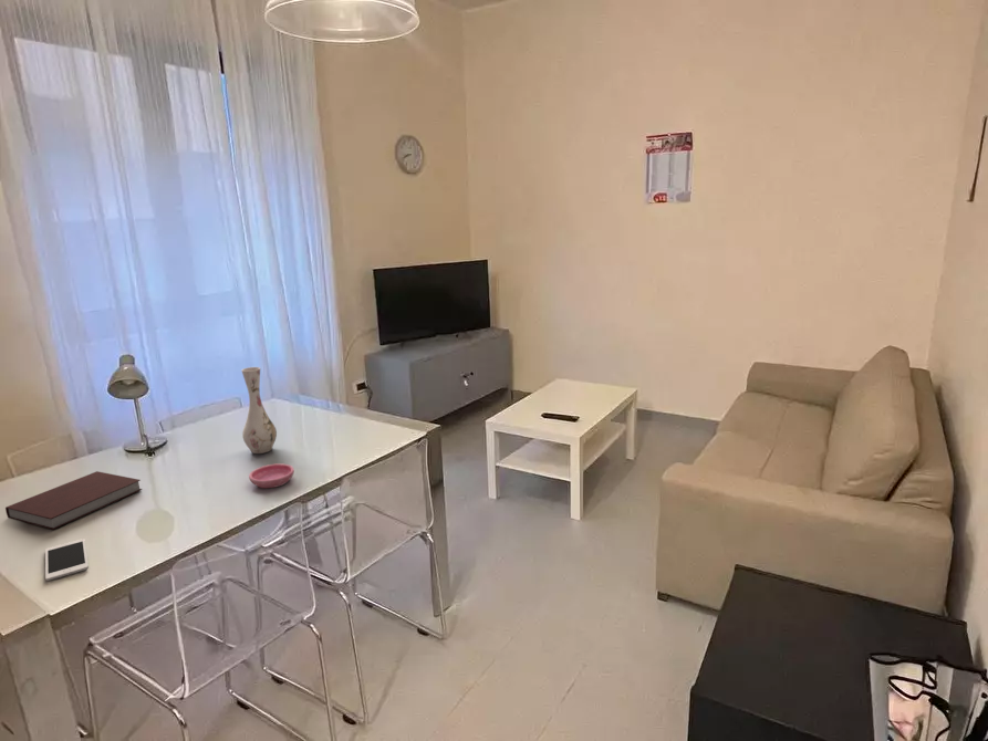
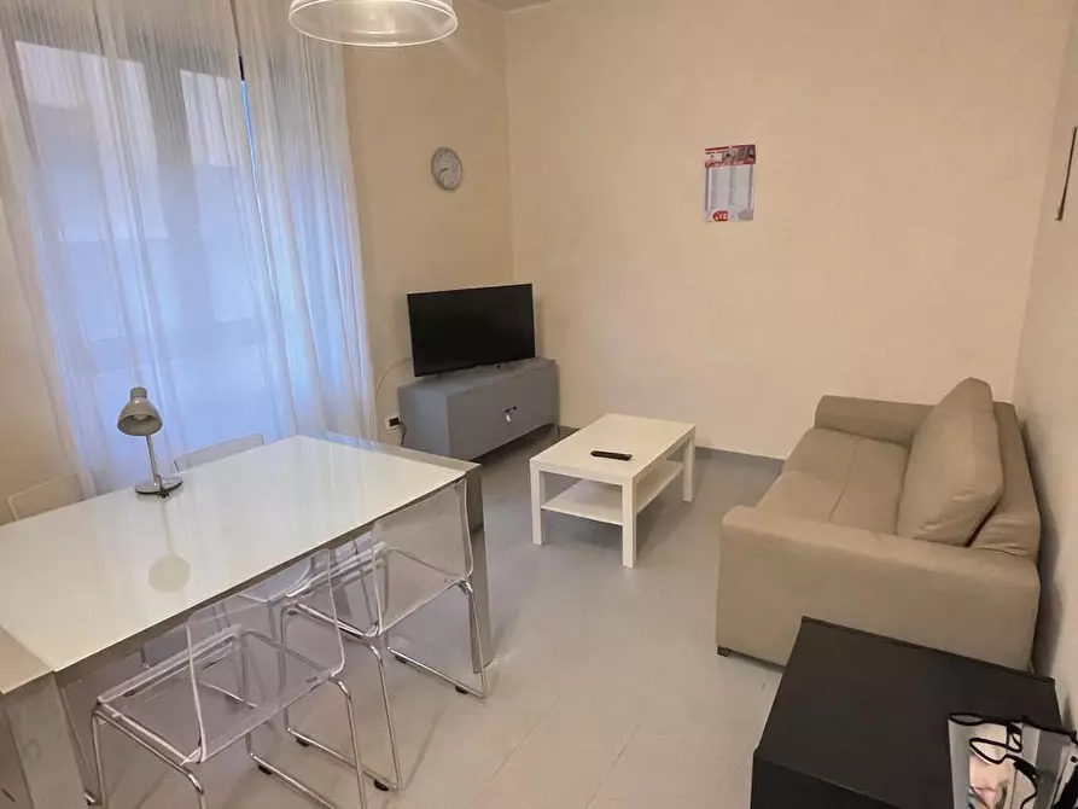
- notebook [4,470,144,531]
- cell phone [44,538,90,582]
- vase [240,366,278,455]
- saucer [248,462,295,489]
